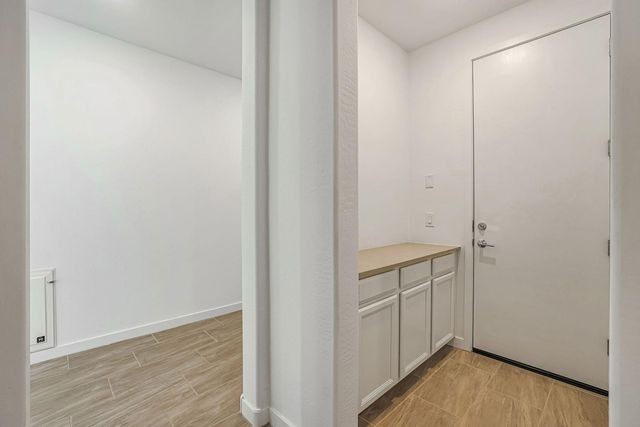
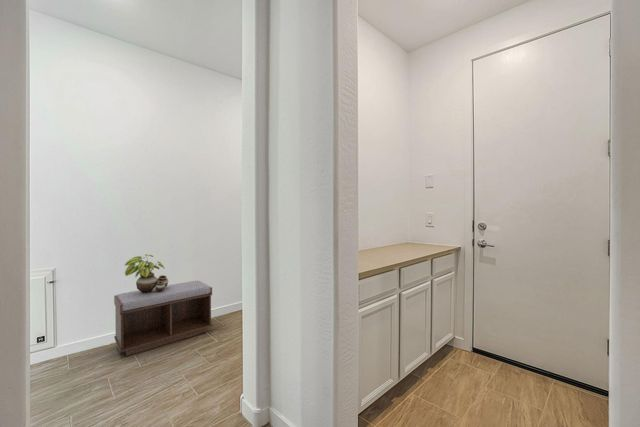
+ potted plant [124,253,169,293]
+ bench [113,280,213,357]
